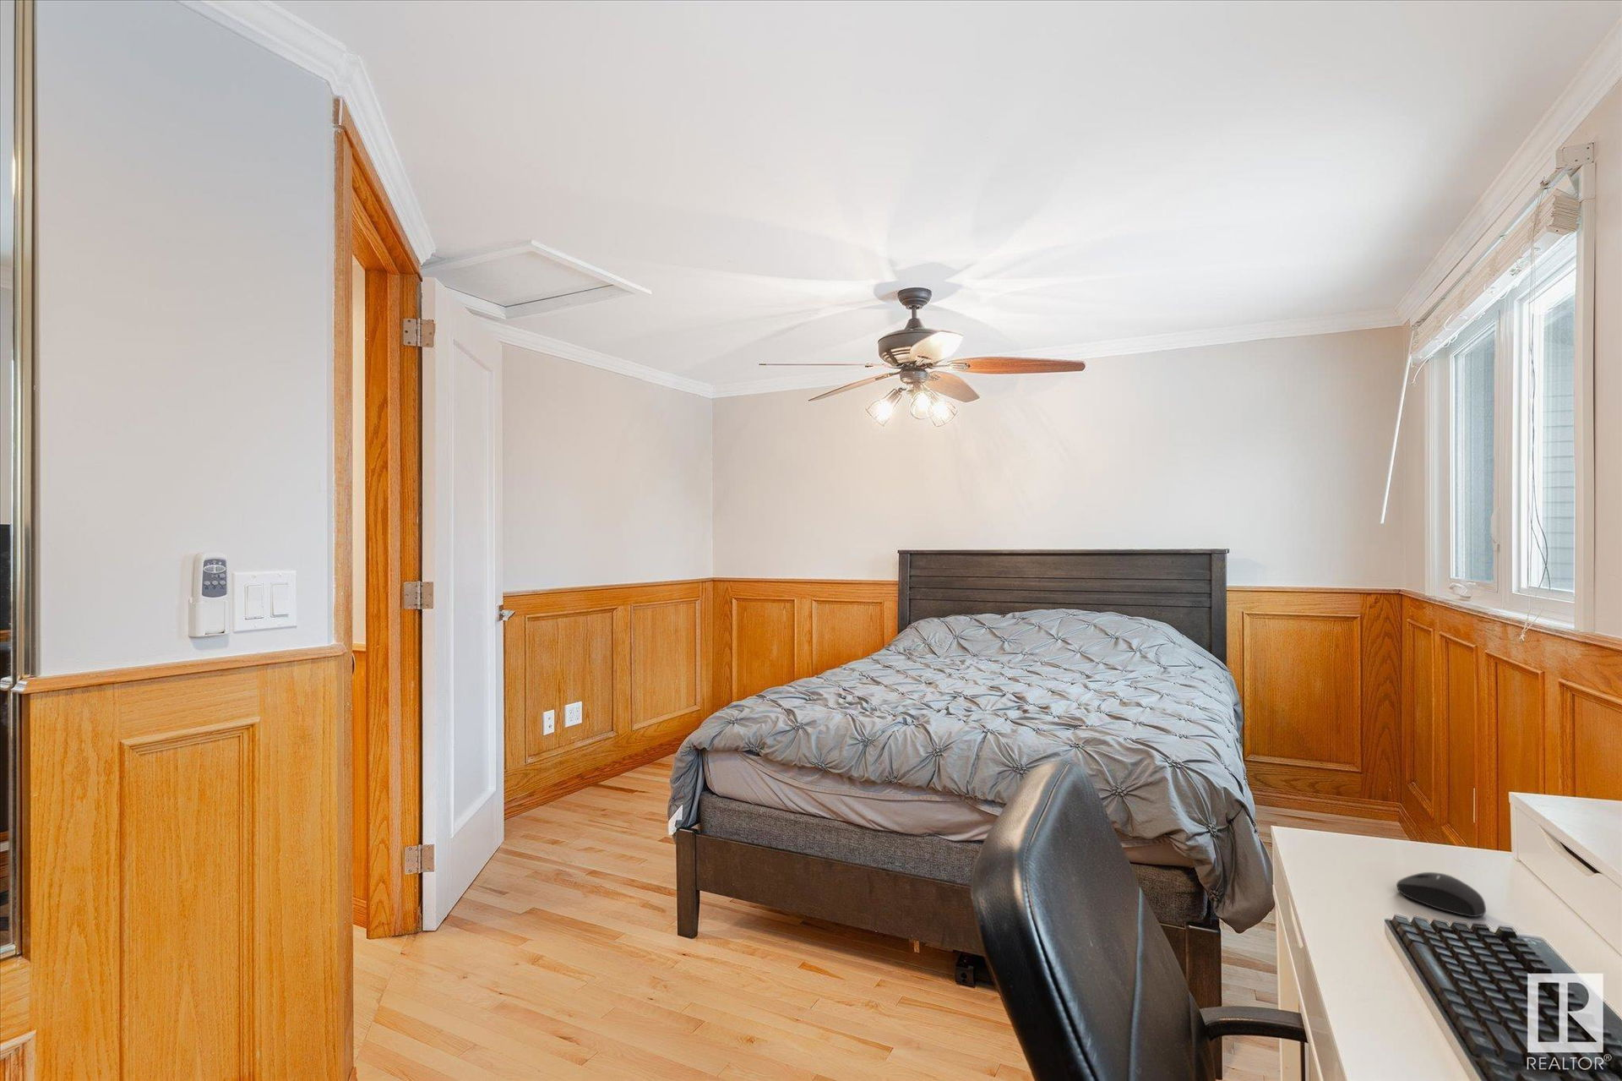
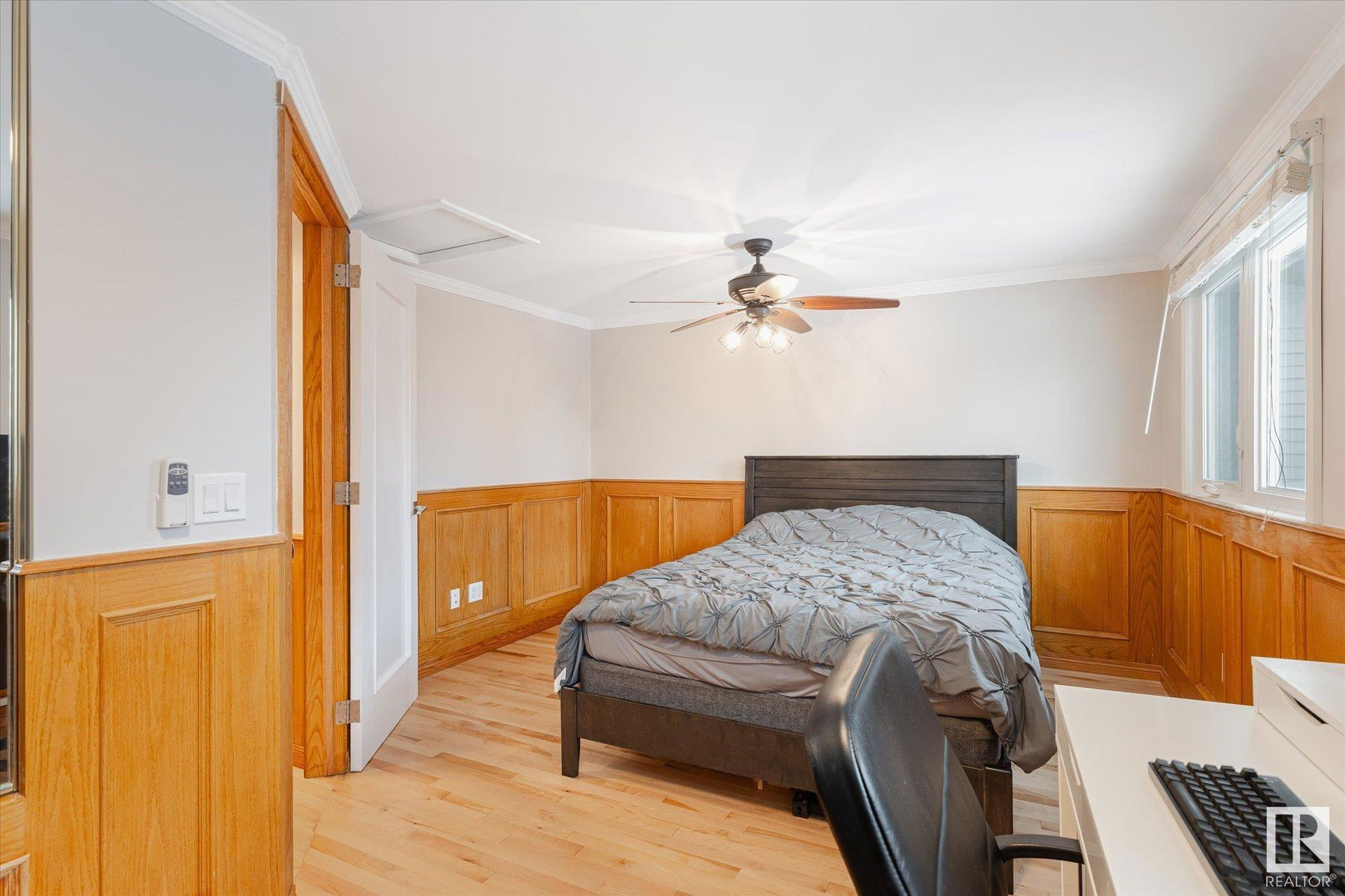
- mouse [1395,871,1487,918]
